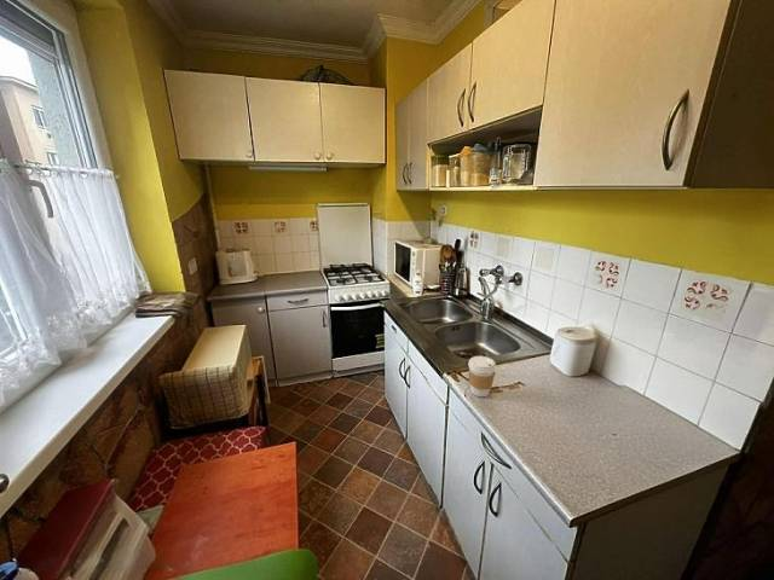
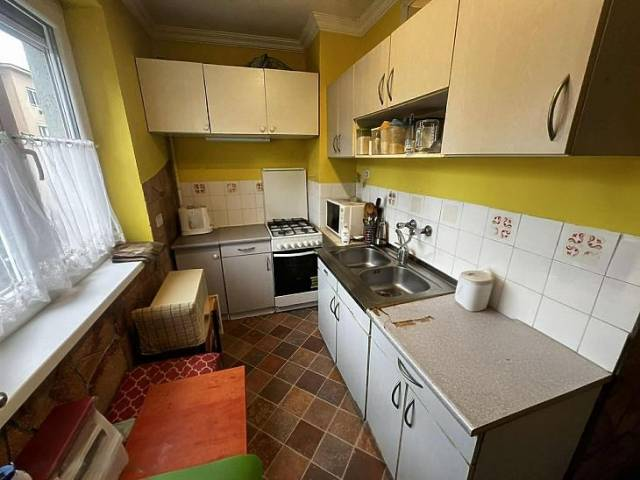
- coffee cup [467,355,497,398]
